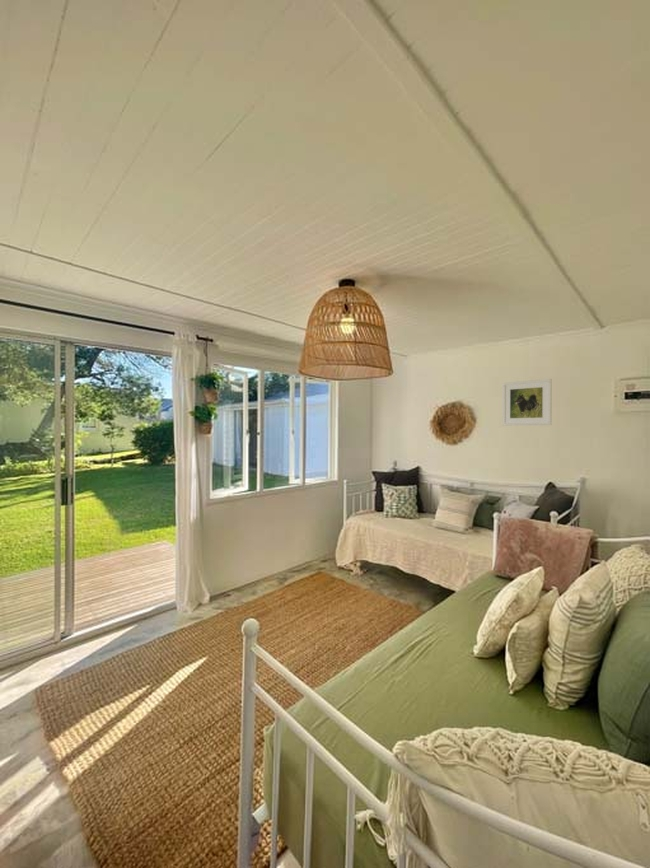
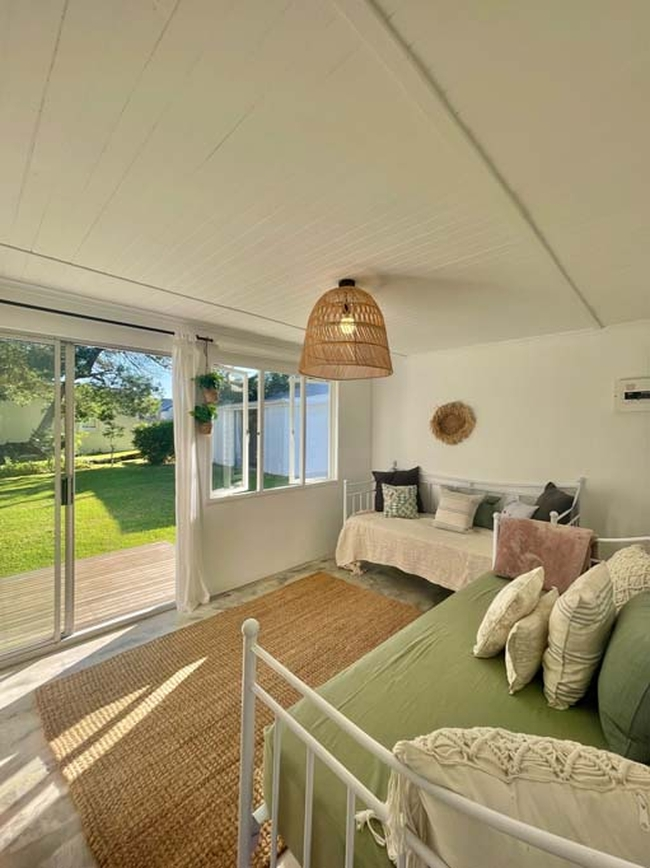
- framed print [502,378,553,426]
